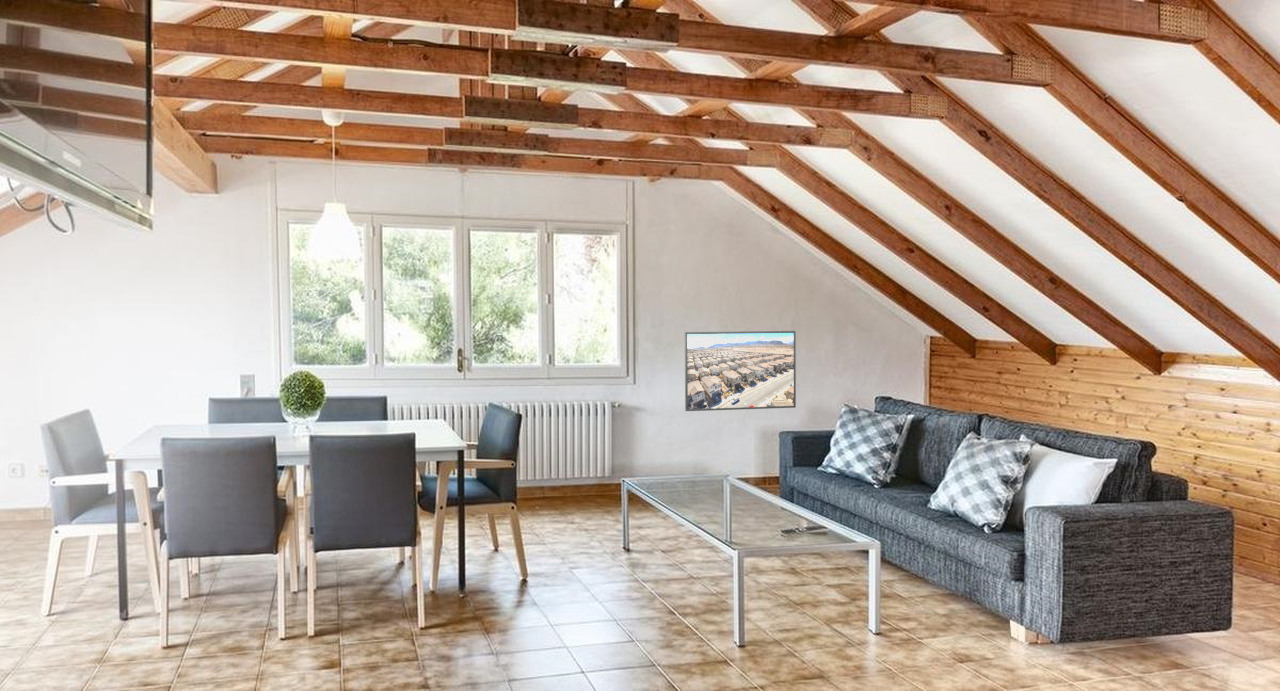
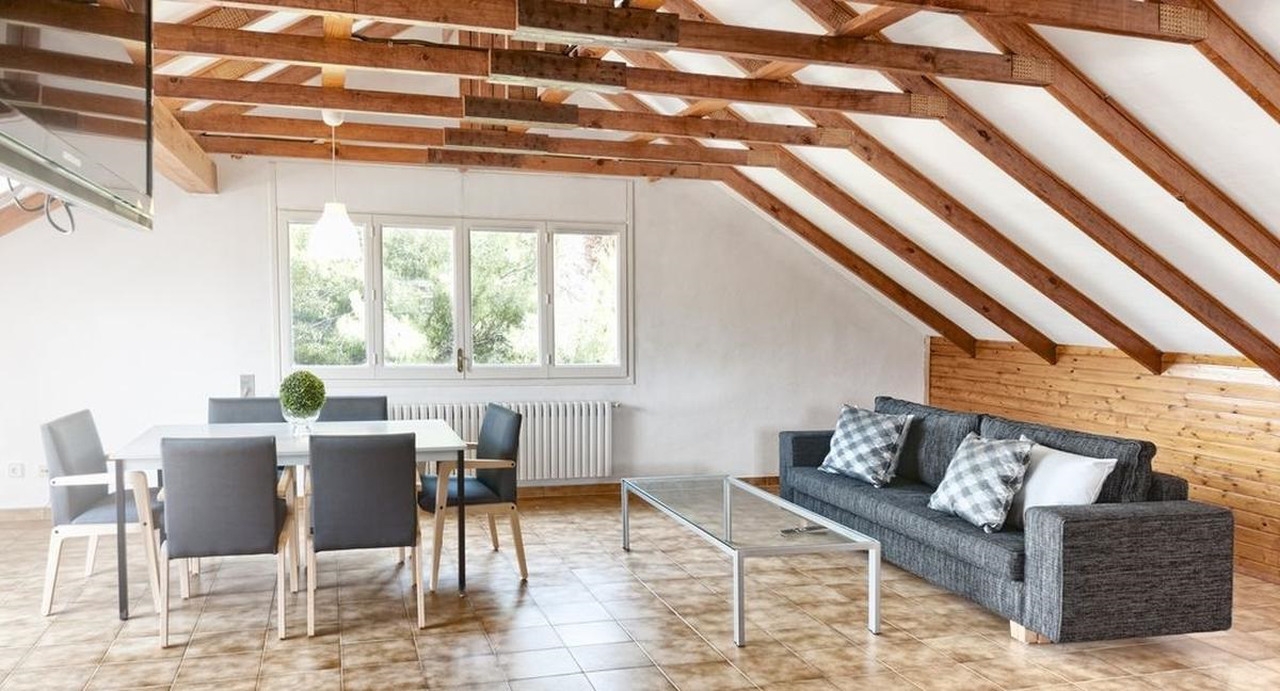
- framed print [684,330,797,412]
